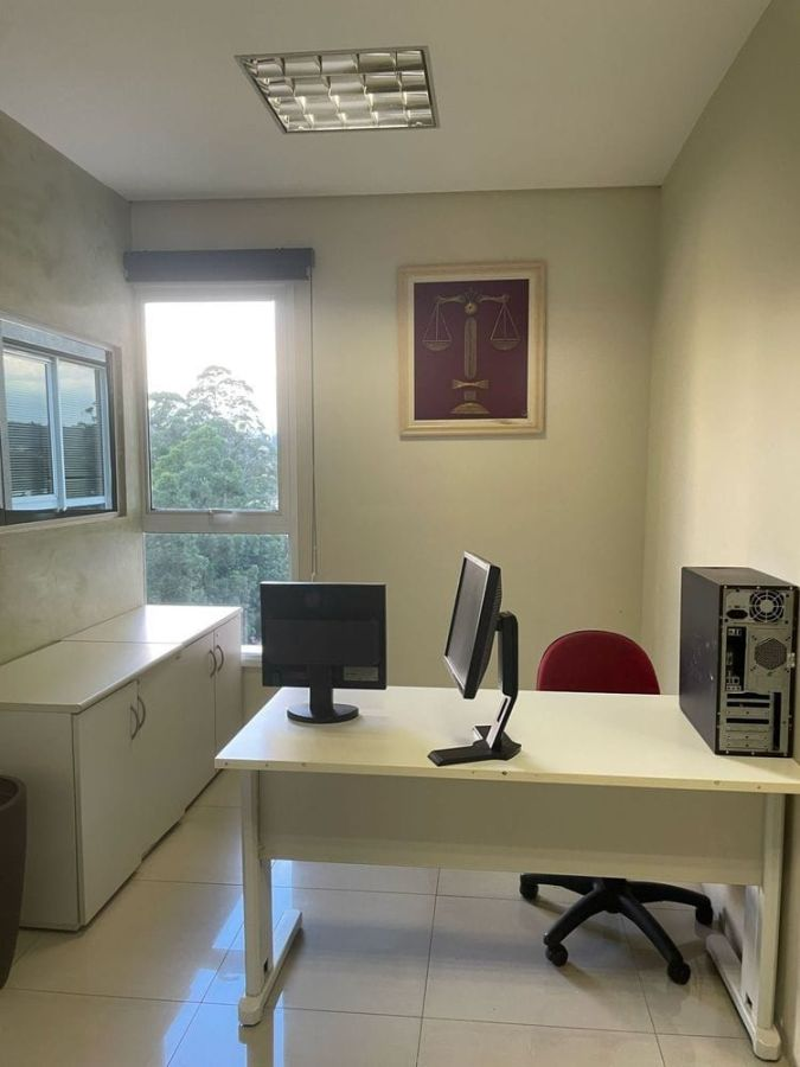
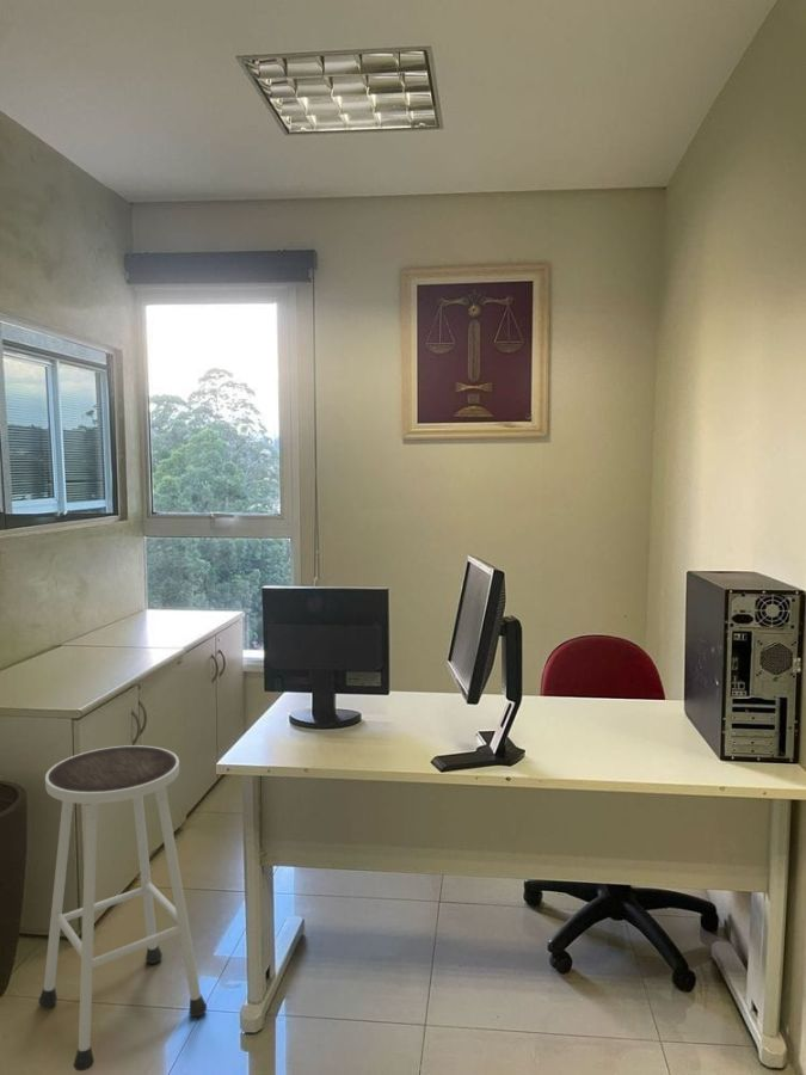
+ stool [37,744,208,1073]
